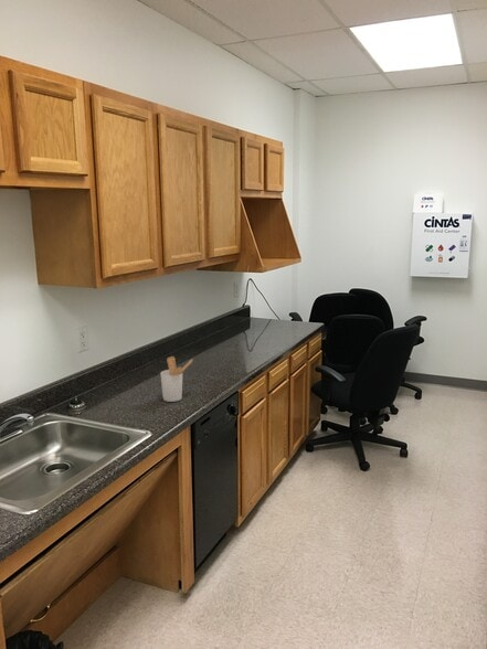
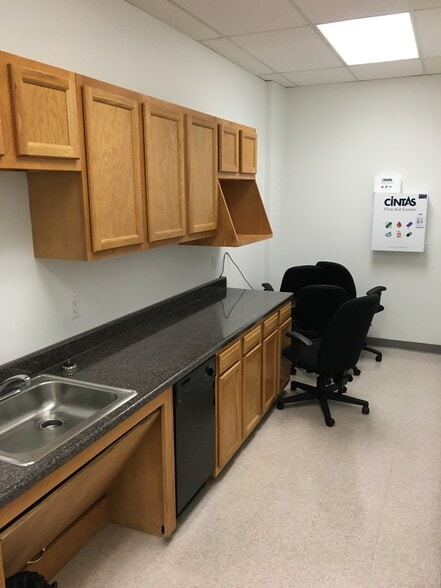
- utensil holder [159,355,194,403]
